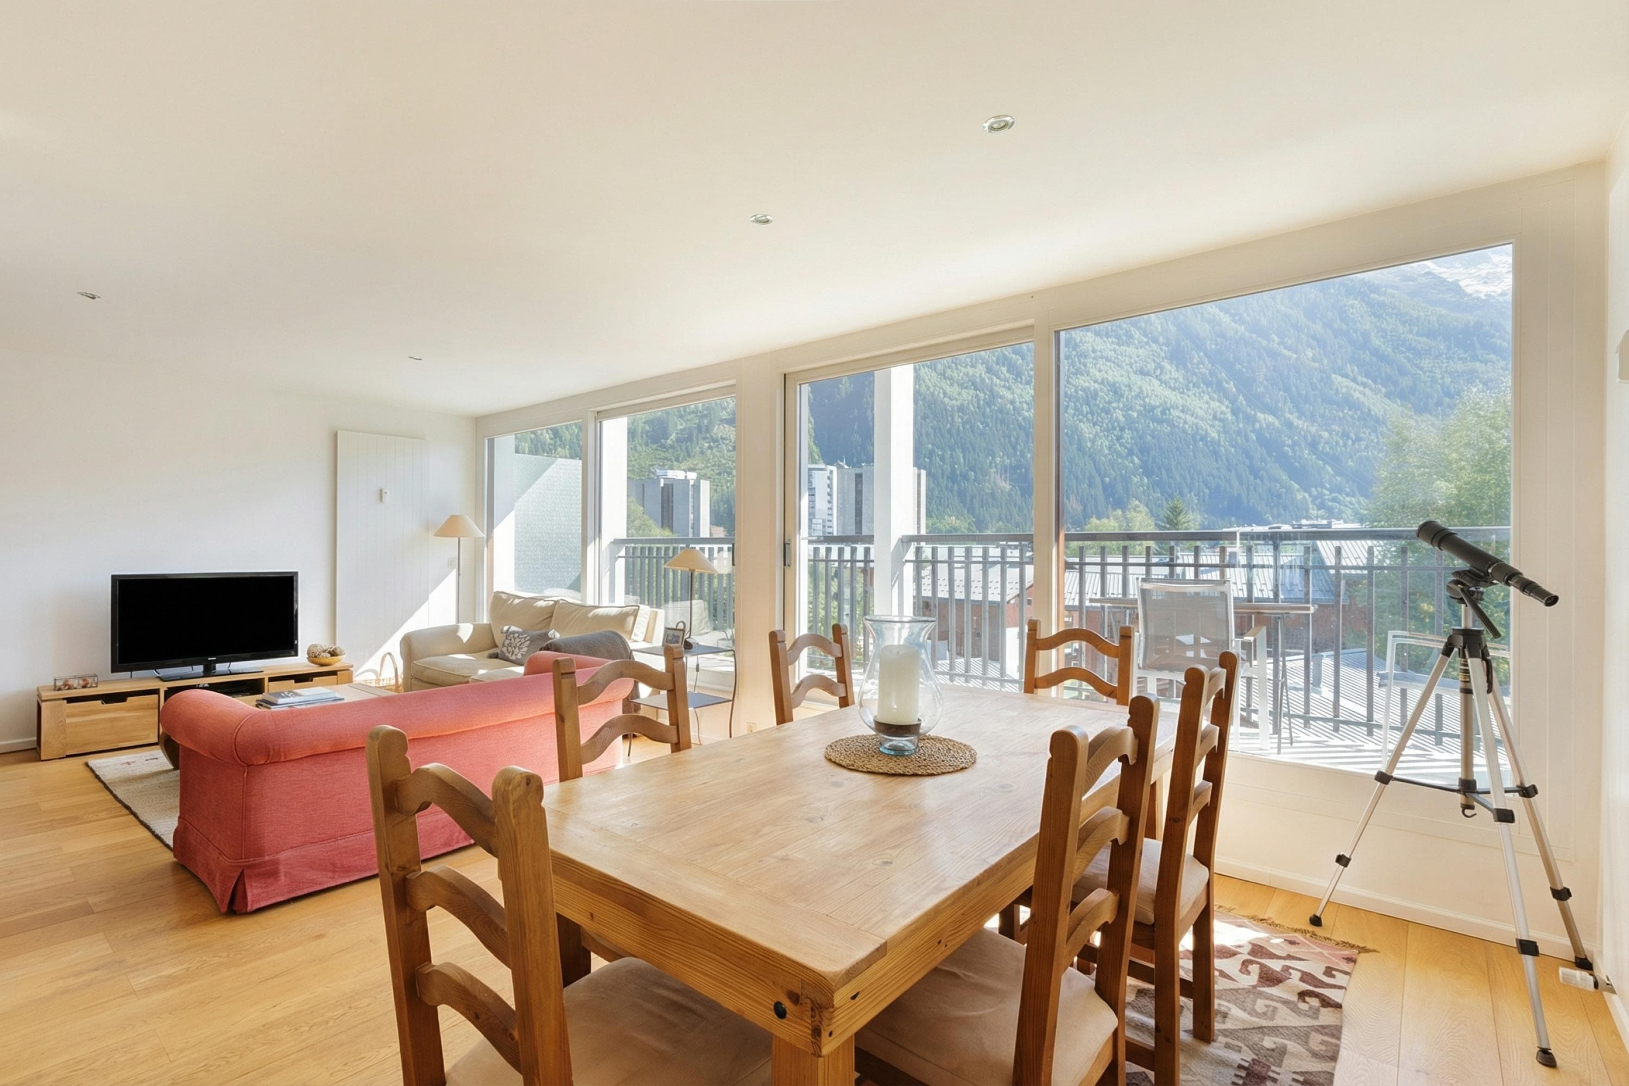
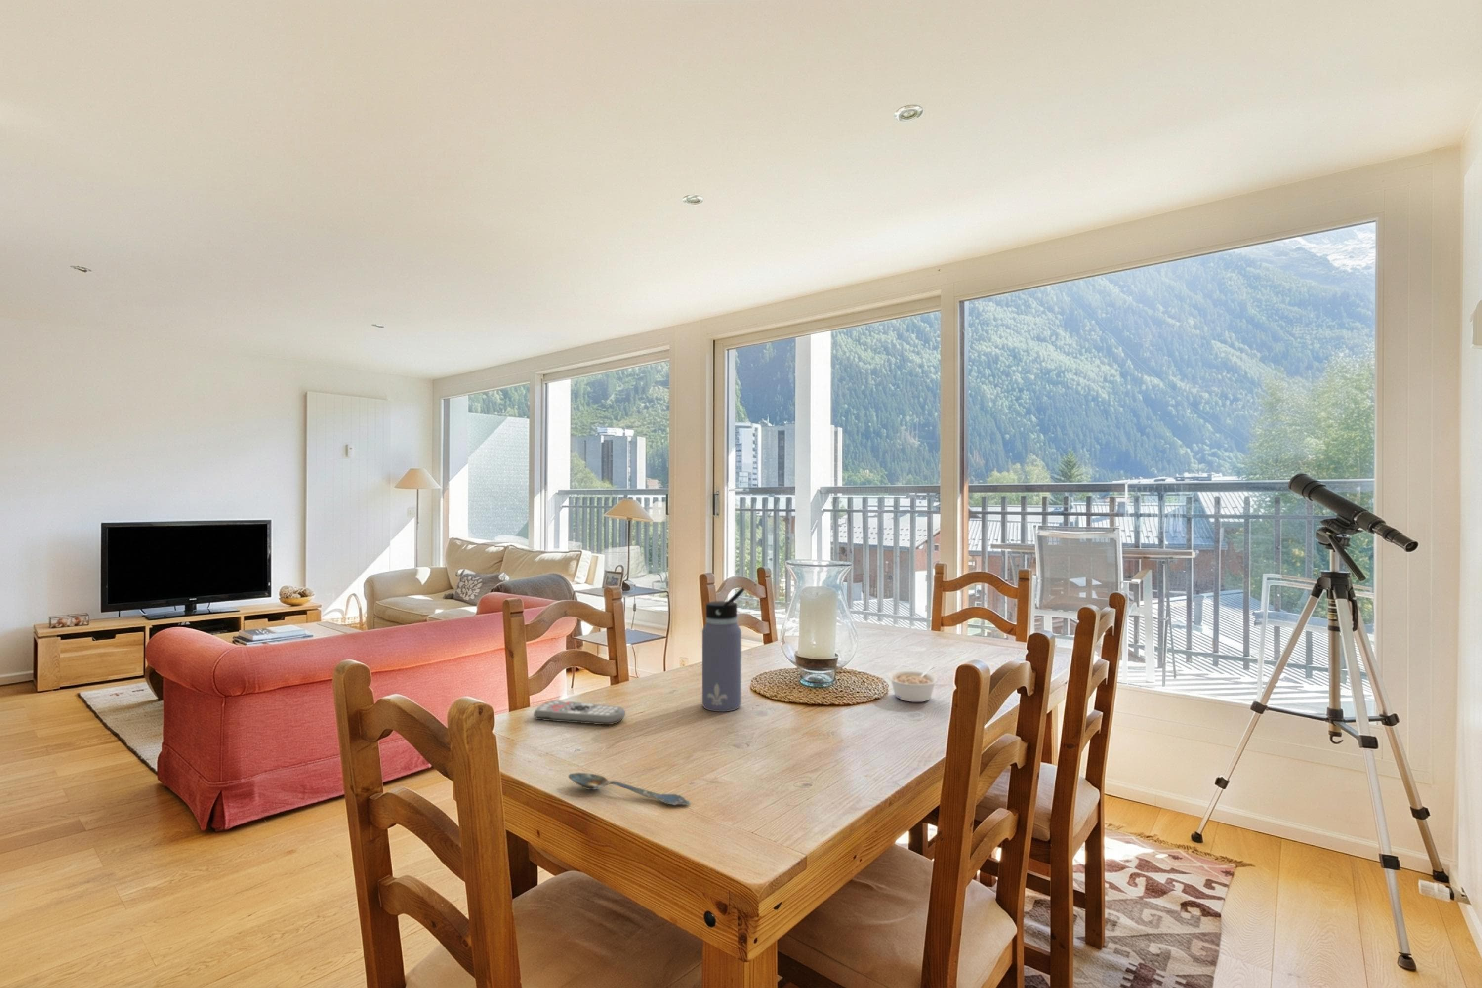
+ remote control [534,699,626,726]
+ legume [887,665,939,702]
+ water bottle [701,587,745,712]
+ spoon [568,773,690,805]
